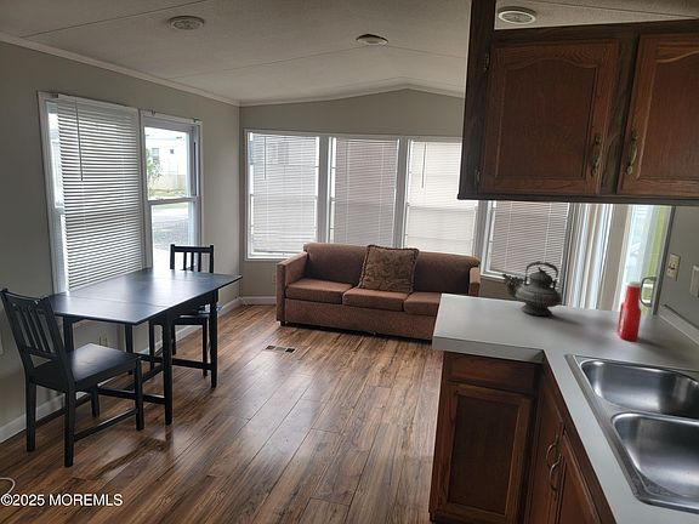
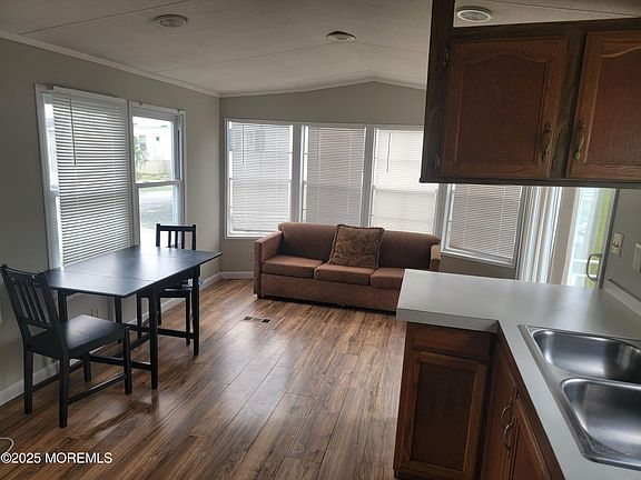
- teapot [501,260,562,317]
- soap bottle [616,280,643,342]
